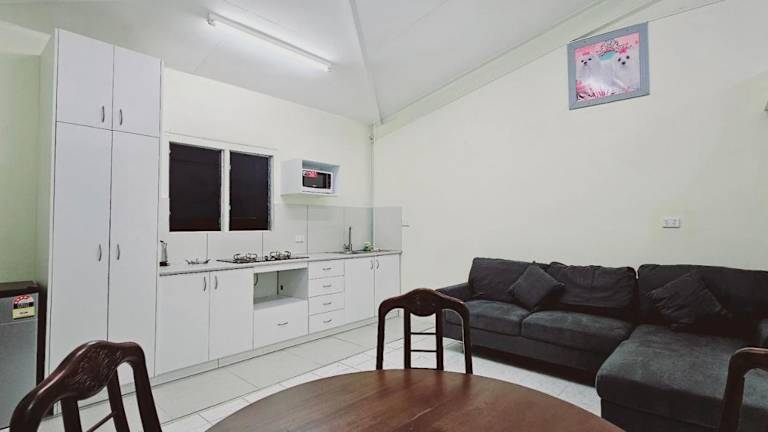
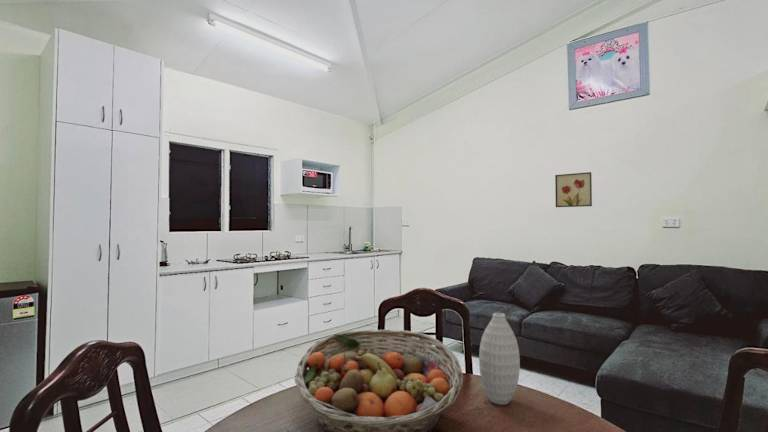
+ wall art [554,171,593,208]
+ vase [478,312,521,406]
+ fruit basket [294,328,464,432]
